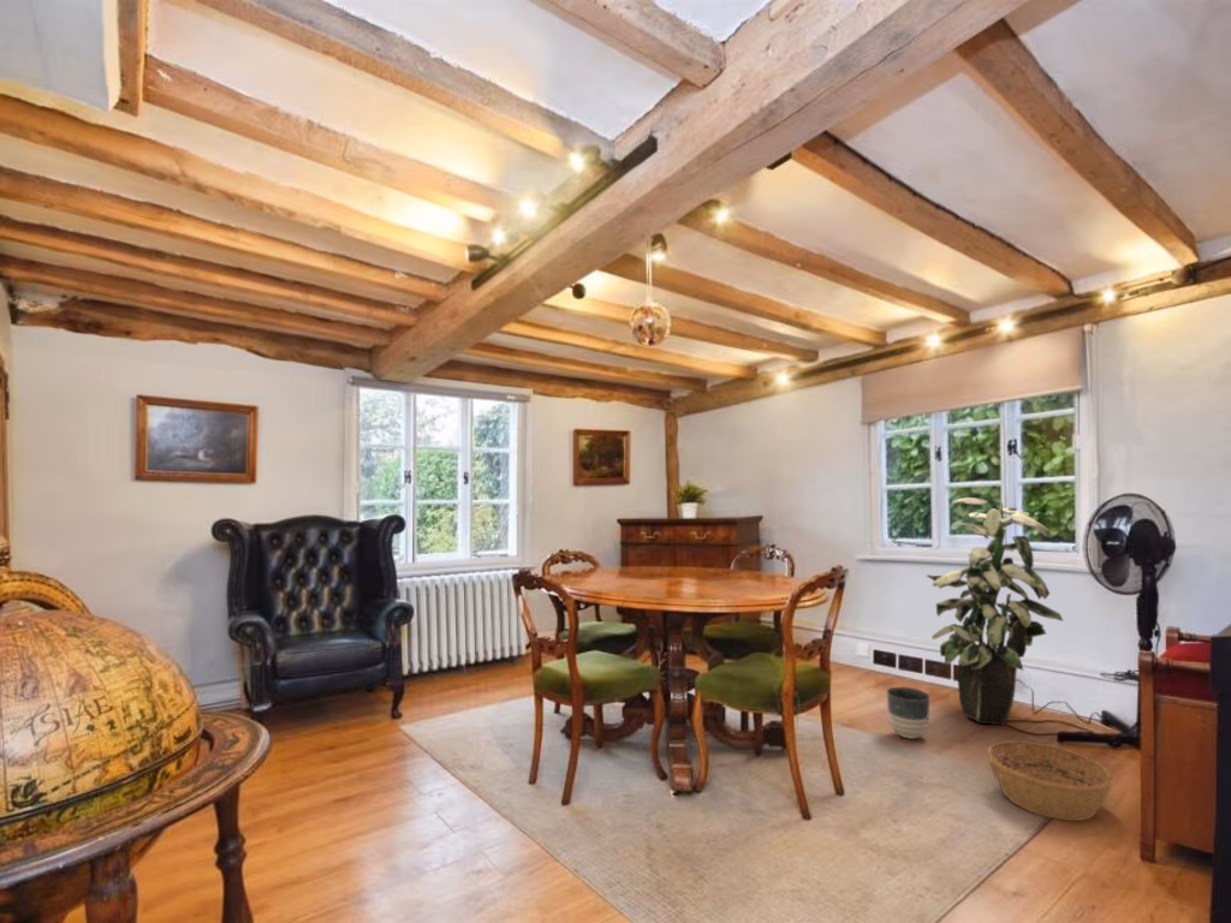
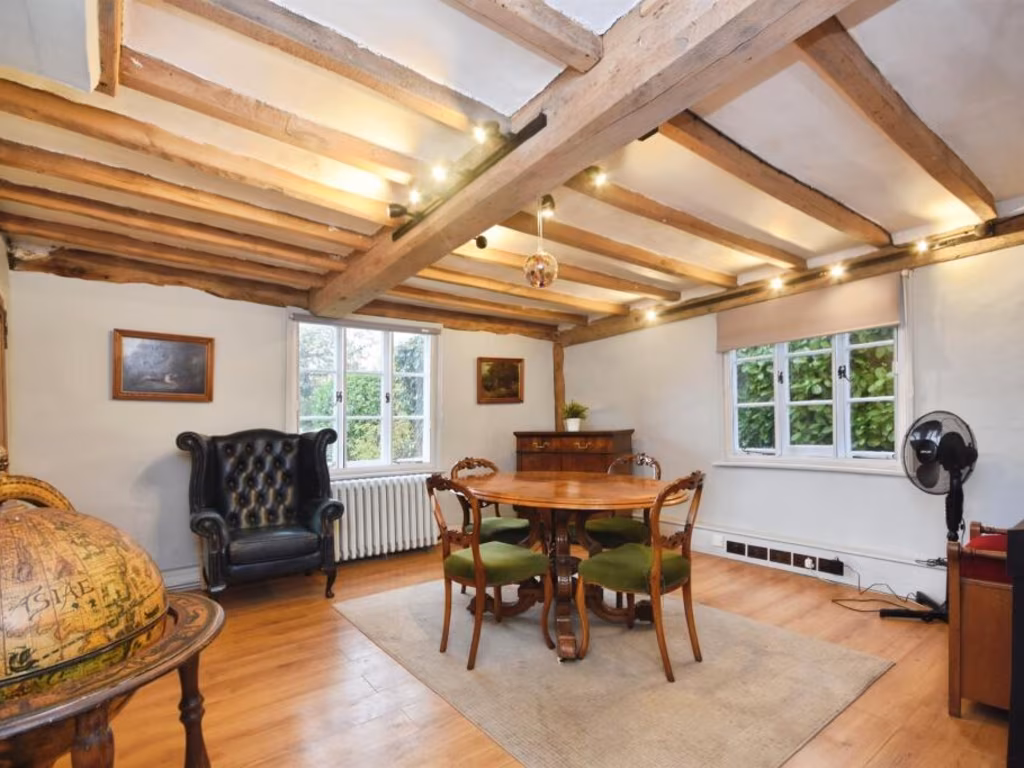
- planter [886,686,930,740]
- basket [986,740,1114,822]
- indoor plant [924,496,1064,726]
